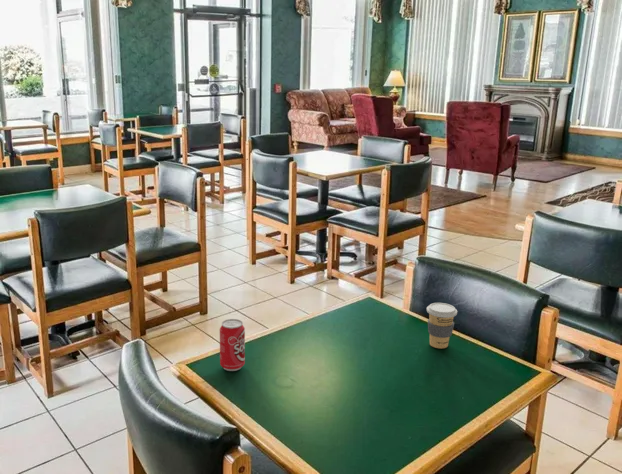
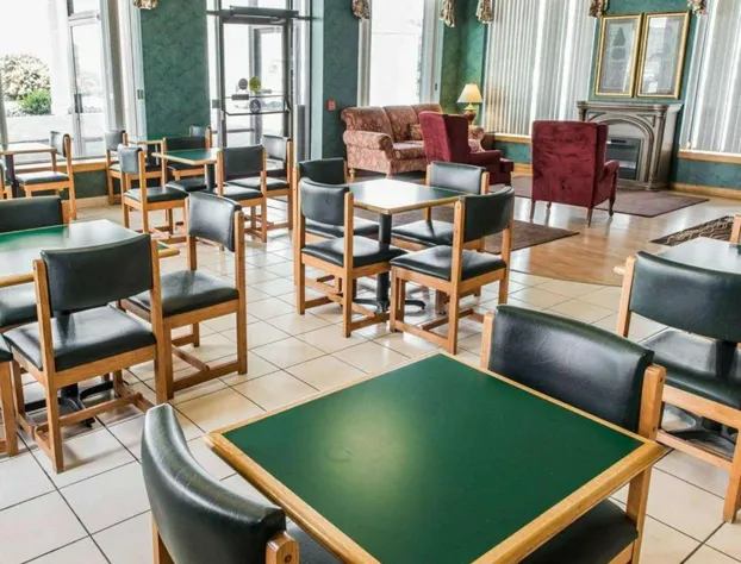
- coffee cup [426,302,458,349]
- beverage can [219,318,246,372]
